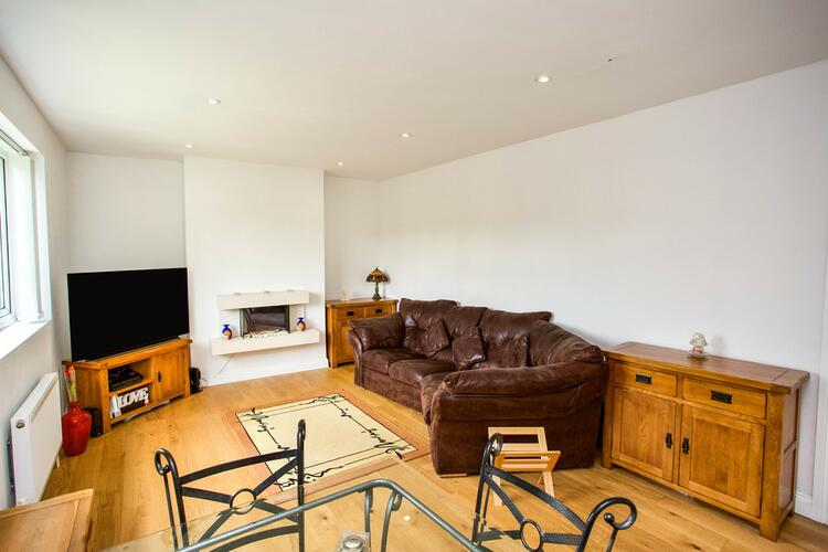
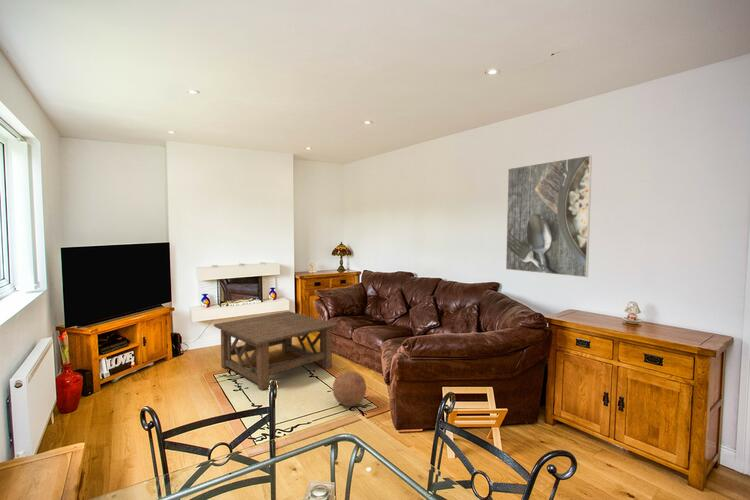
+ coffee table [213,310,339,391]
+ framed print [505,154,593,278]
+ decorative ball [332,370,367,407]
